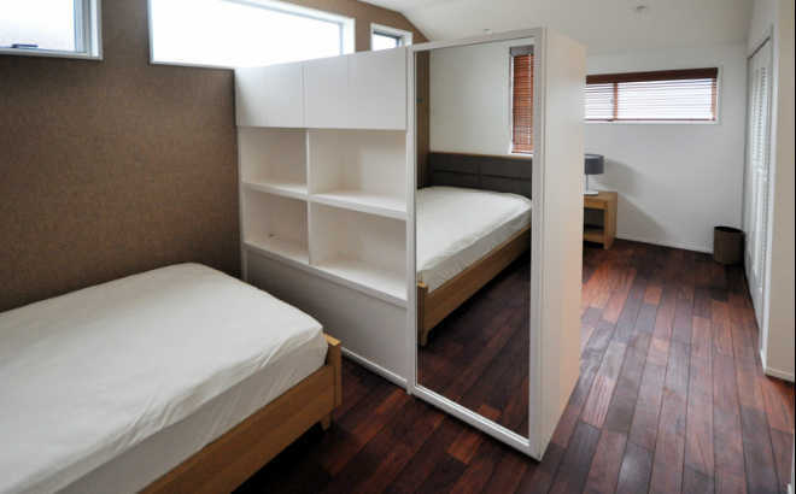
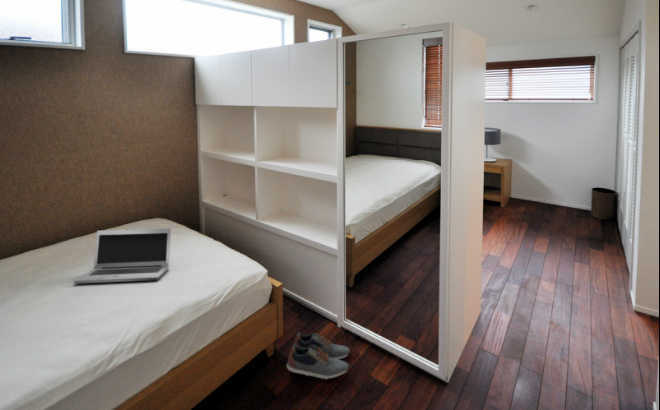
+ shoe [286,332,351,380]
+ laptop [73,228,172,285]
